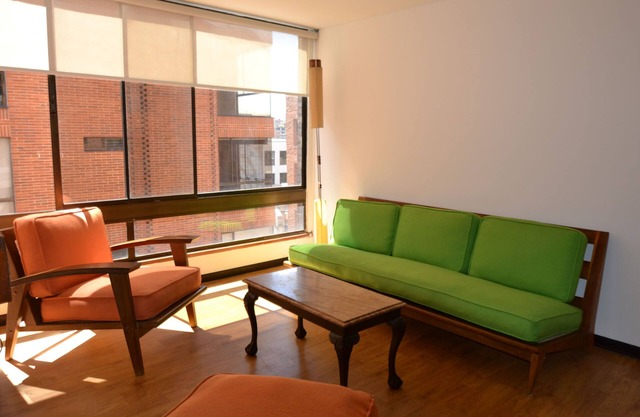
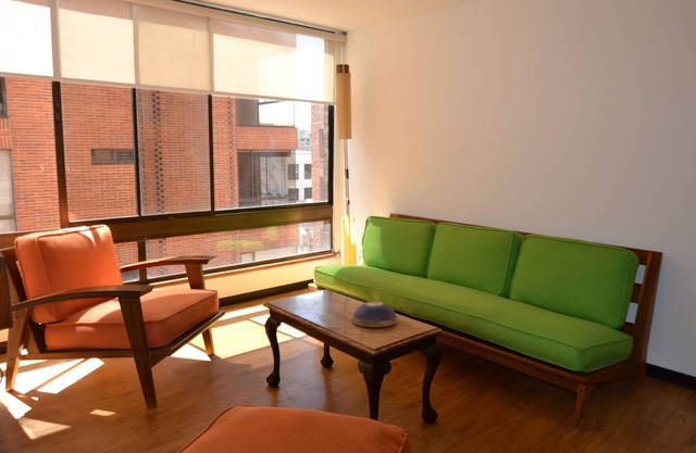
+ decorative bowl [351,301,398,328]
